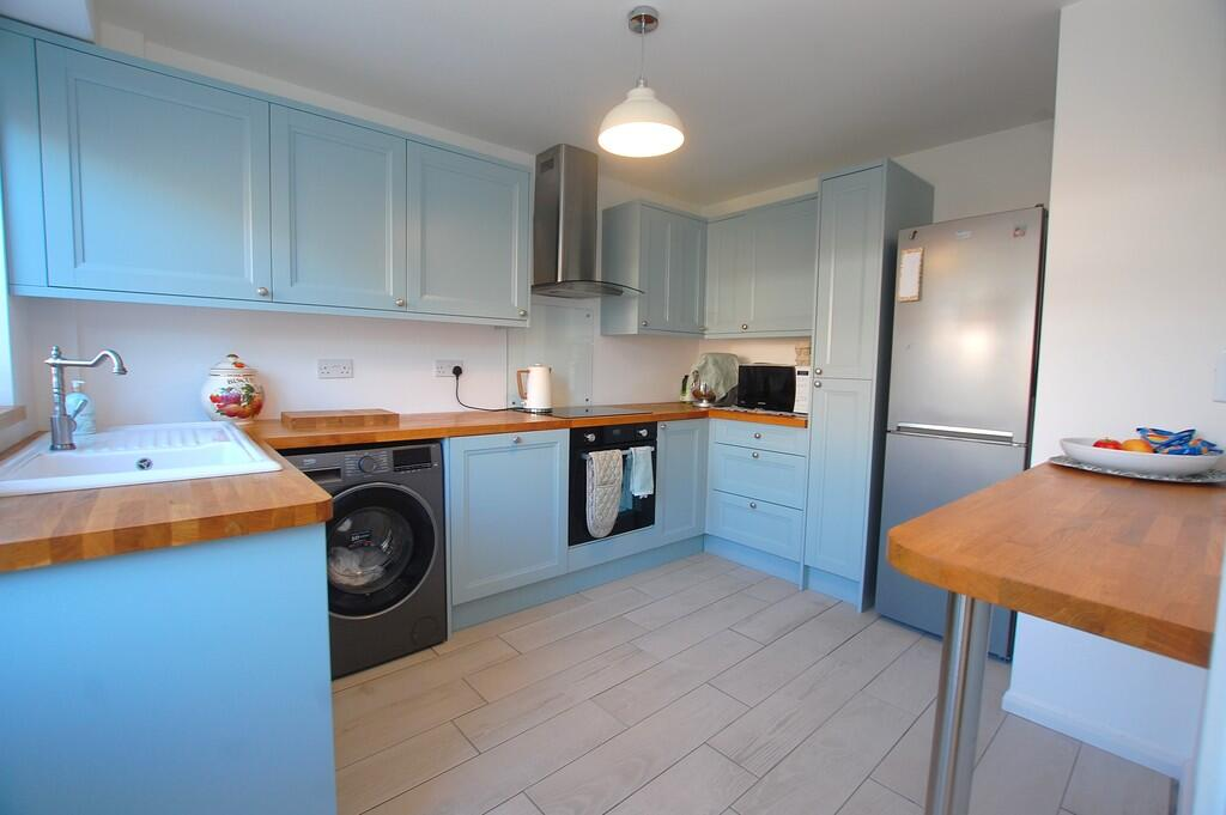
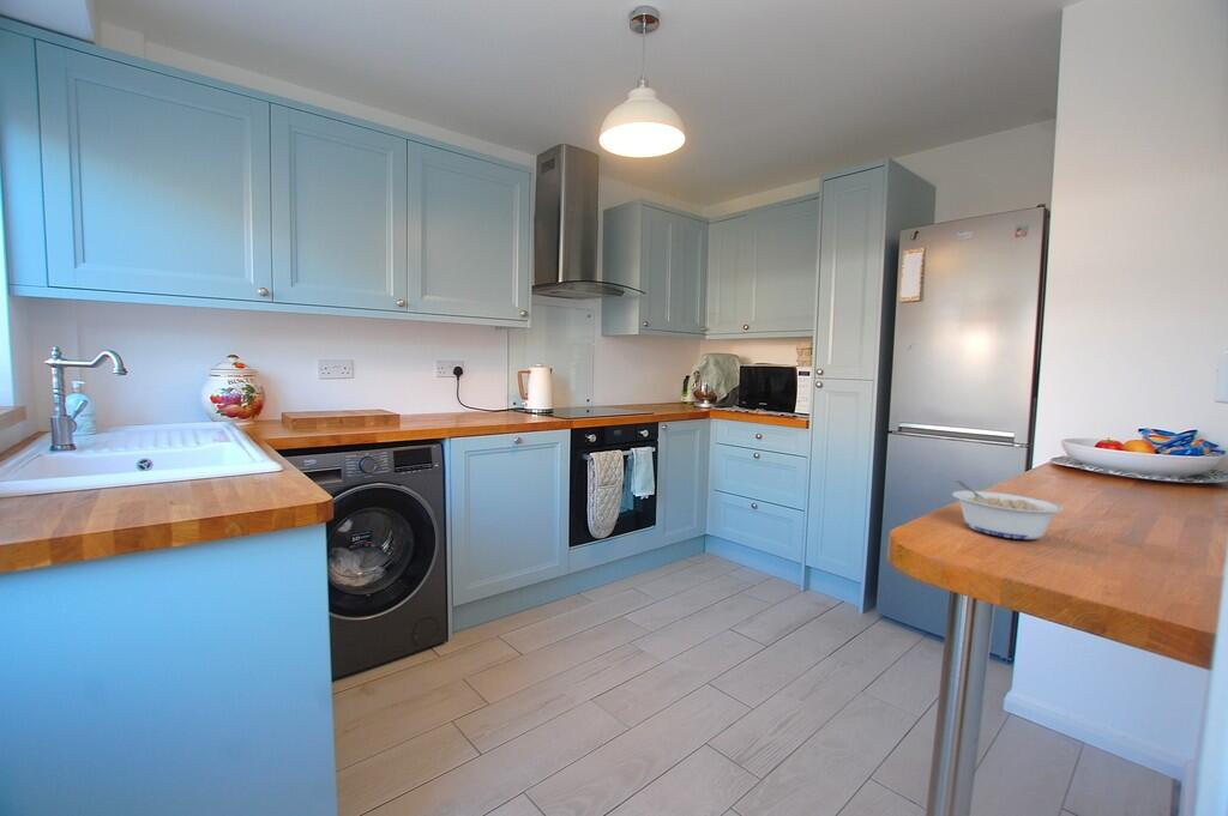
+ legume [951,479,1065,540]
